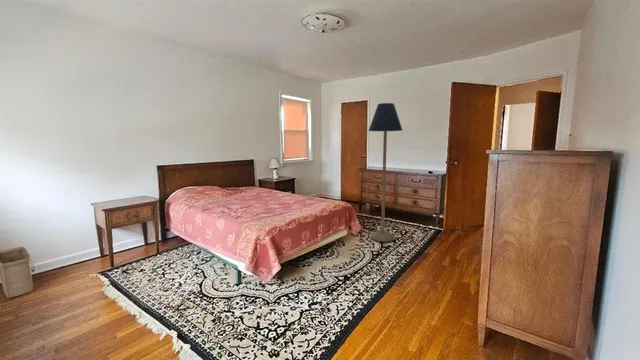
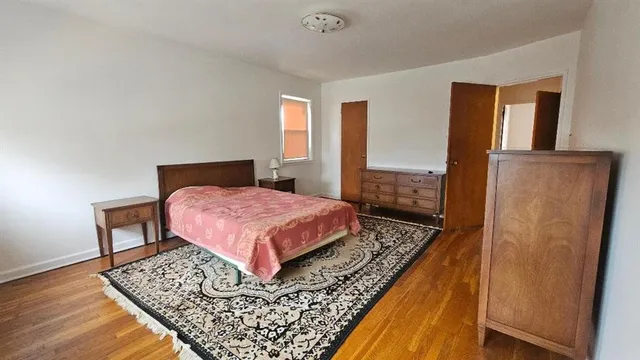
- floor lamp [368,102,403,243]
- basket [0,246,36,299]
